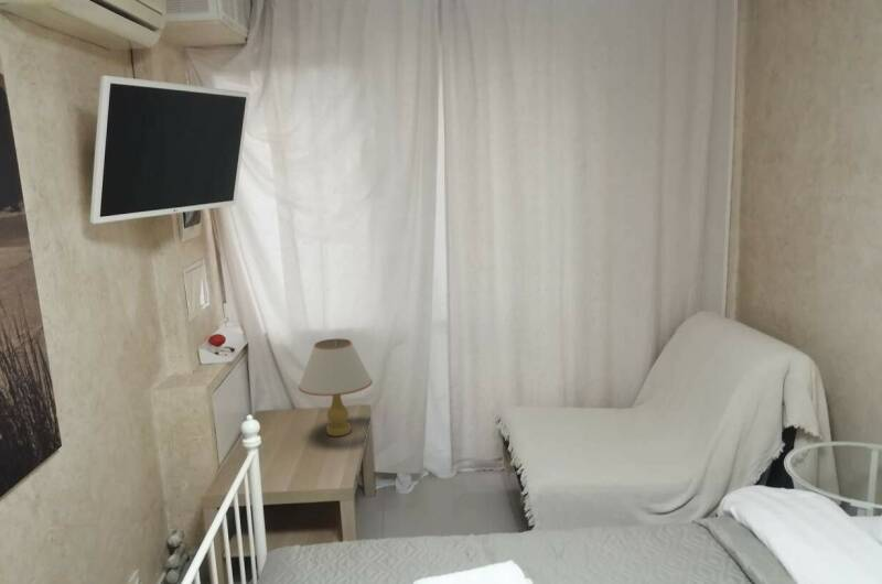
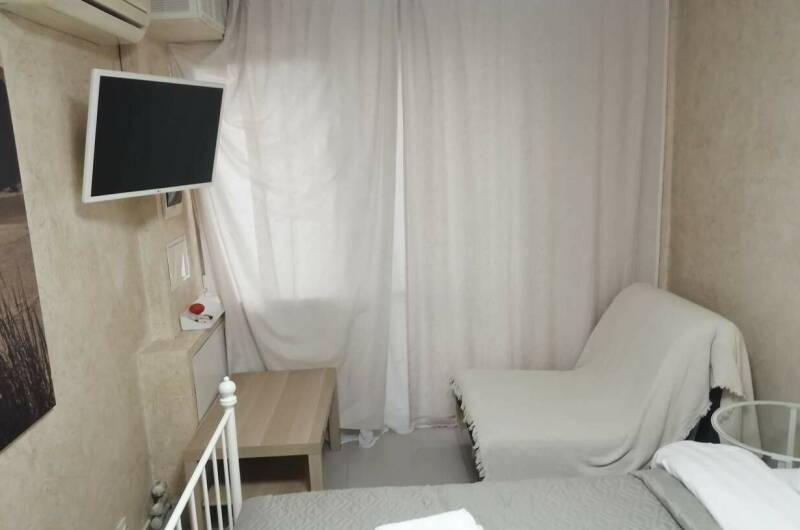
- table lamp [298,337,374,437]
